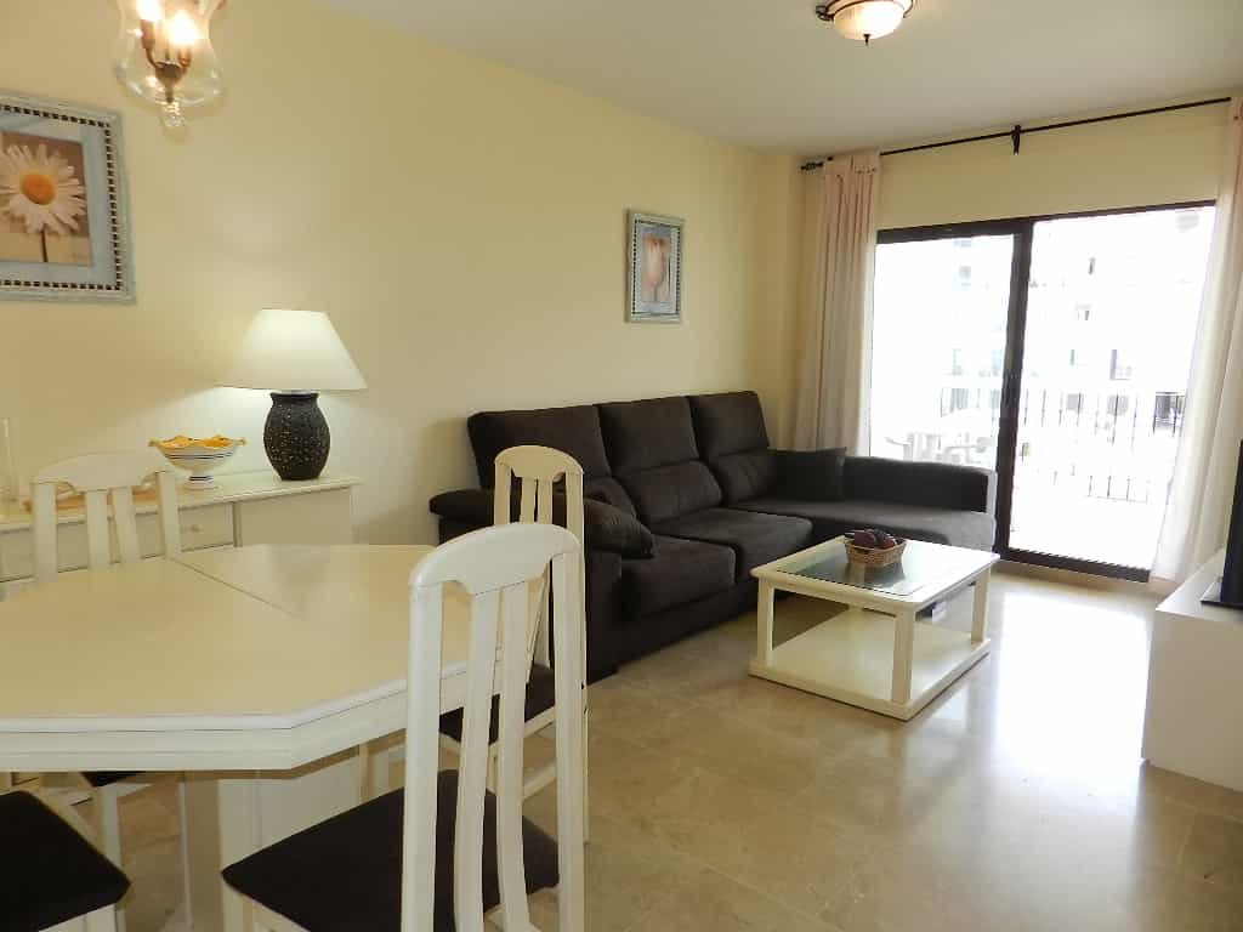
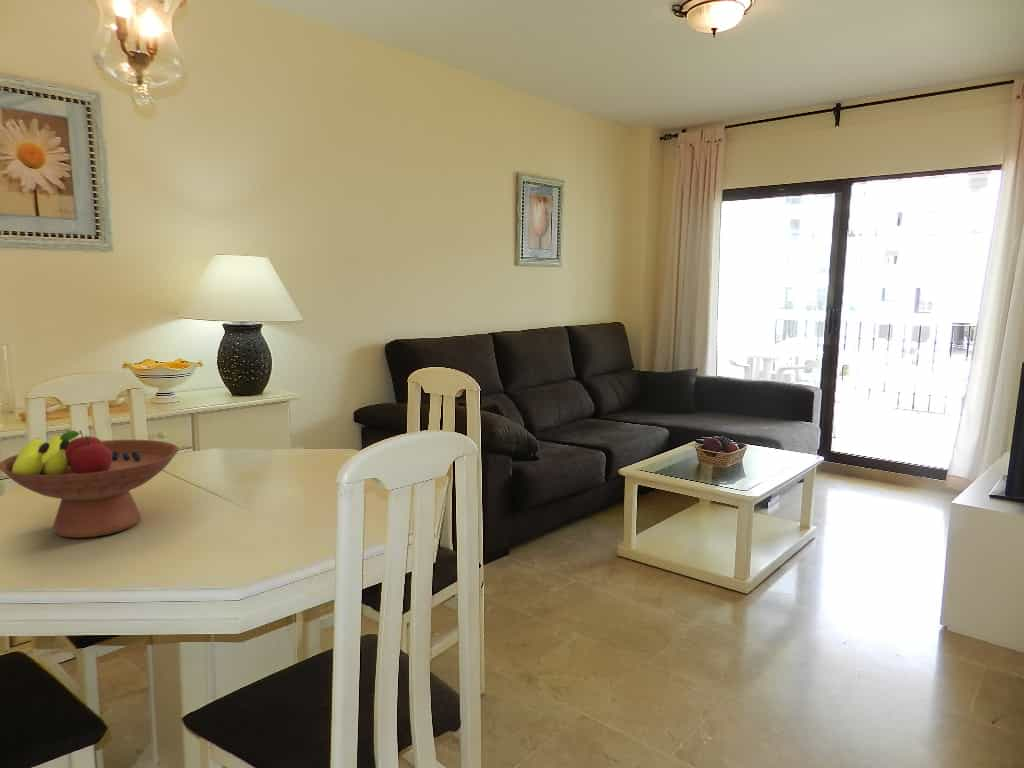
+ fruit bowl [0,429,180,539]
